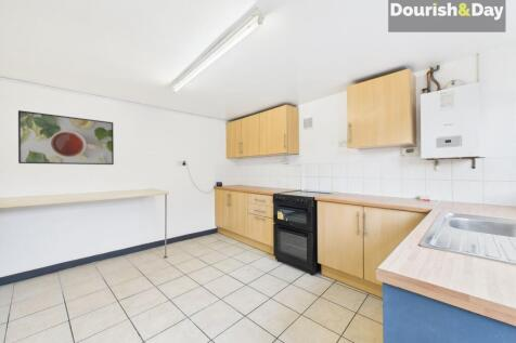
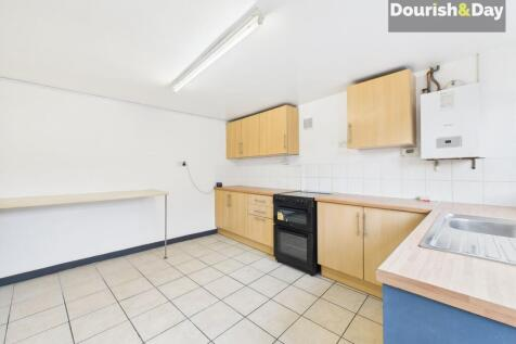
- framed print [17,109,115,166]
